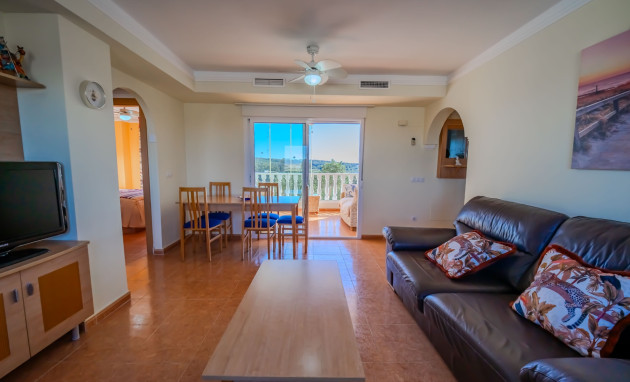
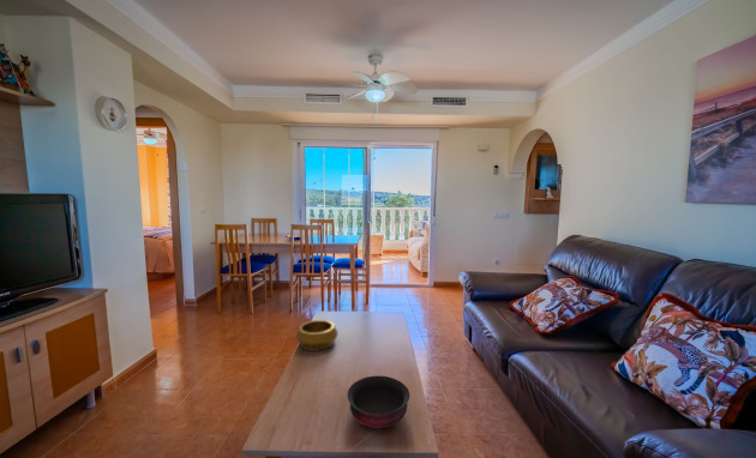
+ bowl [346,375,410,429]
+ decorative bowl [295,319,340,352]
